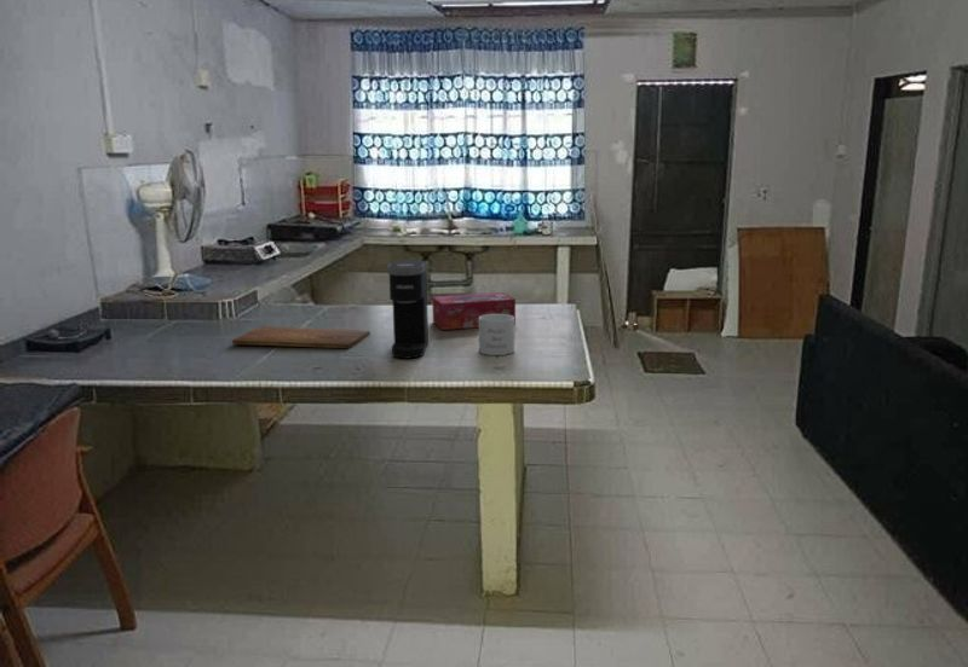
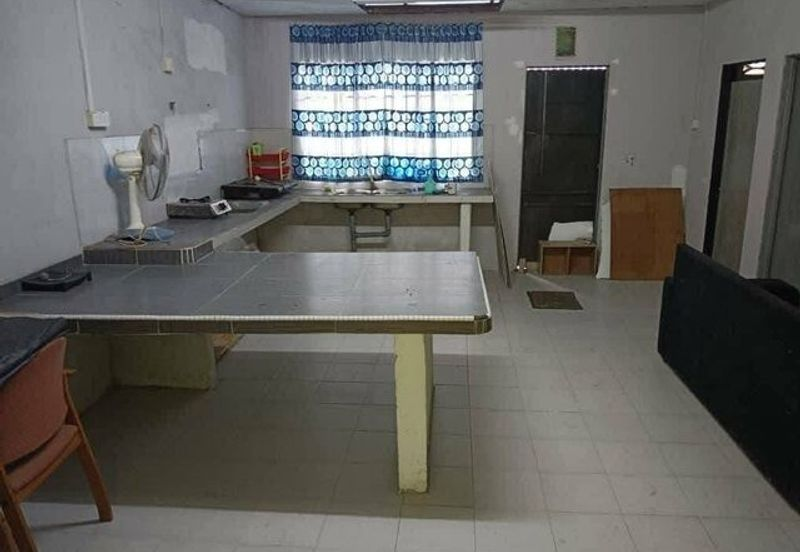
- coffee maker [386,260,430,360]
- tissue box [431,291,517,331]
- cutting board [231,325,371,349]
- mug [478,314,515,356]
